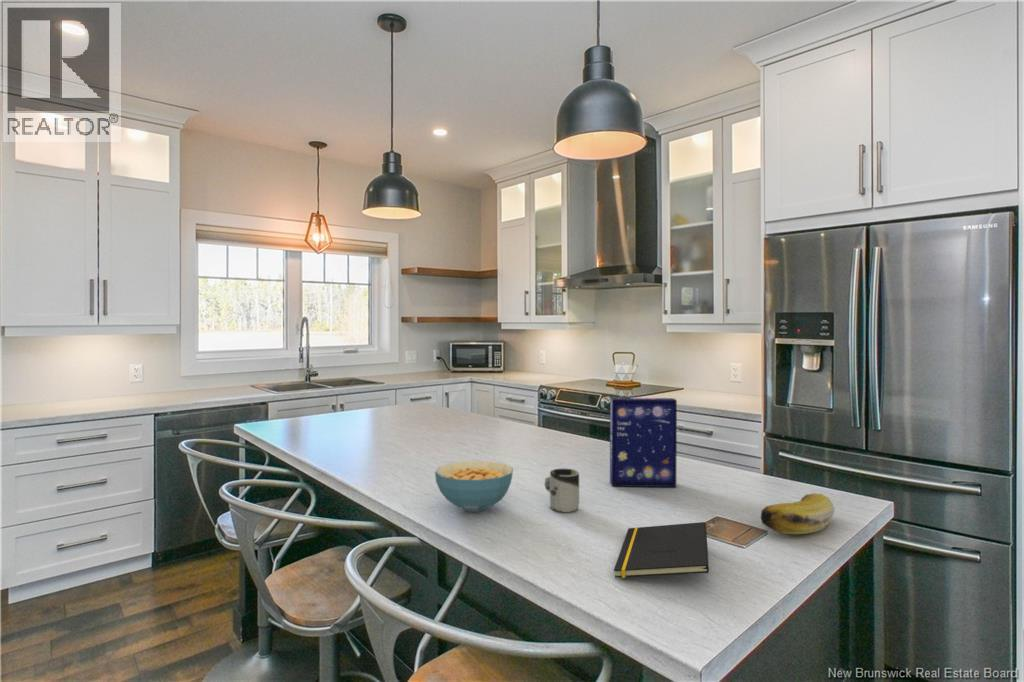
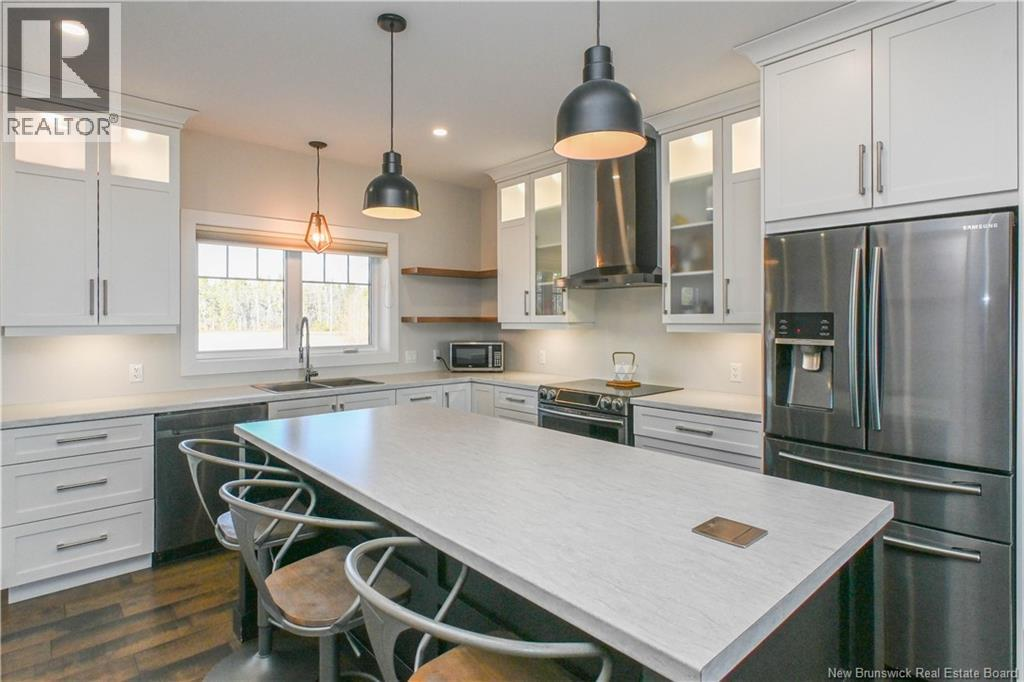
- cup [544,468,580,513]
- banana [760,492,836,535]
- cereal box [609,397,678,488]
- cereal bowl [434,460,514,513]
- notepad [613,521,710,579]
